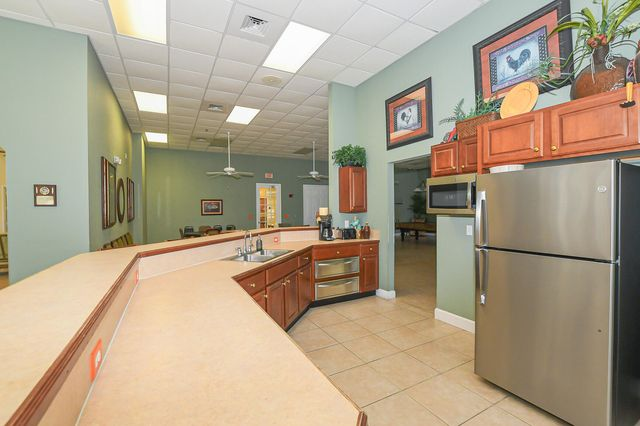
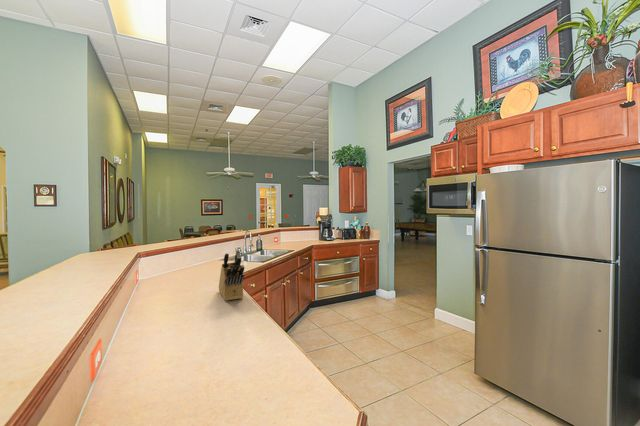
+ knife block [218,249,245,302]
